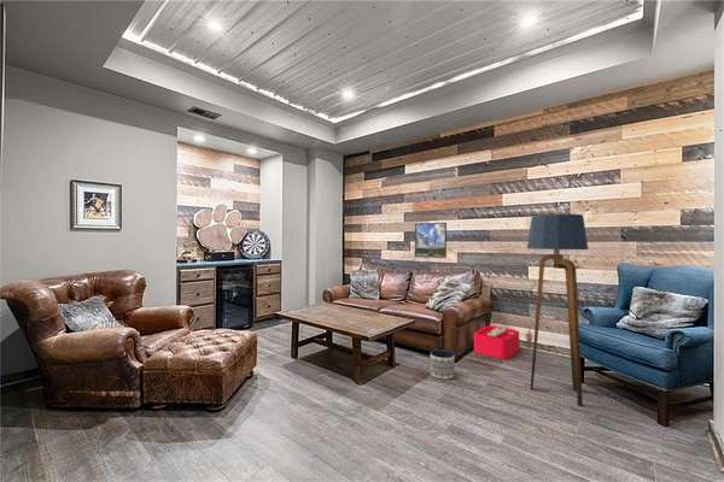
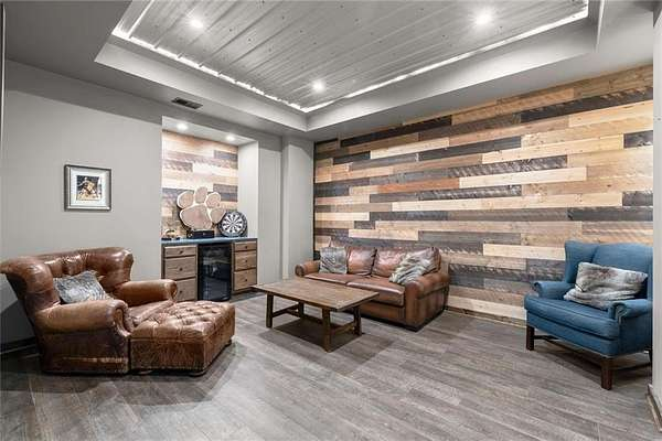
- storage bin [473,325,533,360]
- floor lamp [526,213,589,407]
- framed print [414,222,448,259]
- planter [430,348,456,381]
